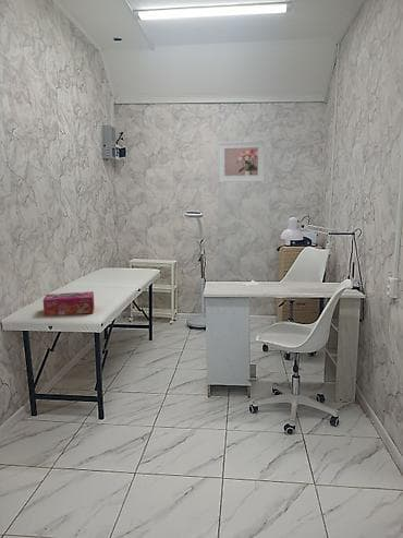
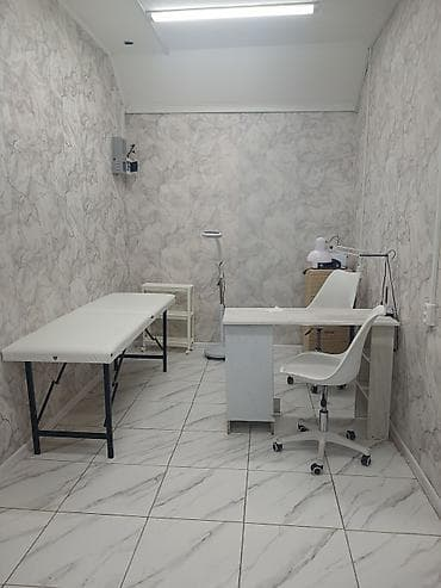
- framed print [217,140,266,183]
- tissue box [42,290,96,318]
